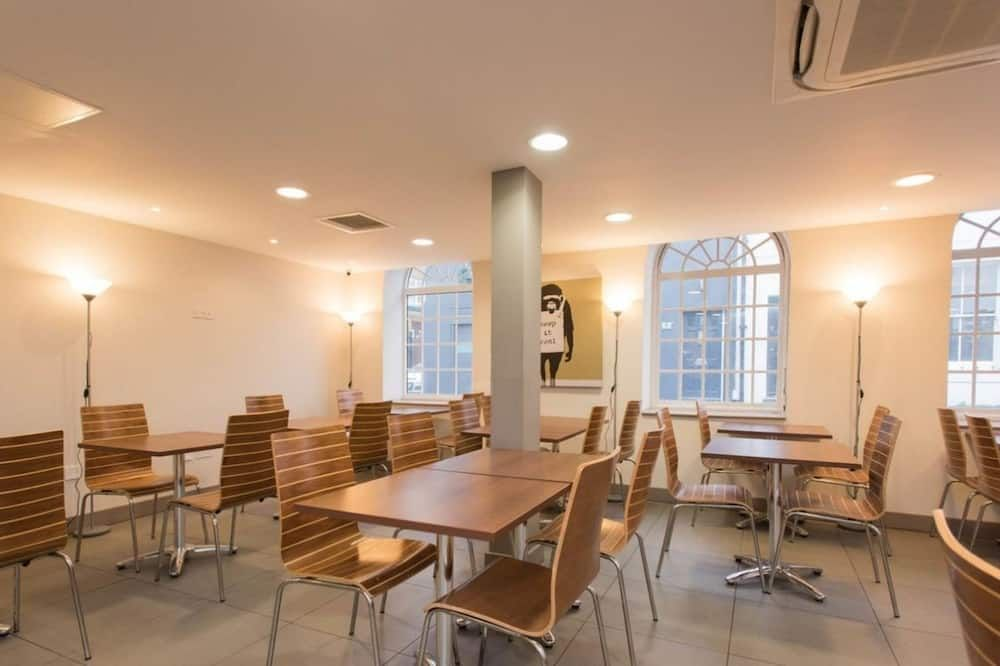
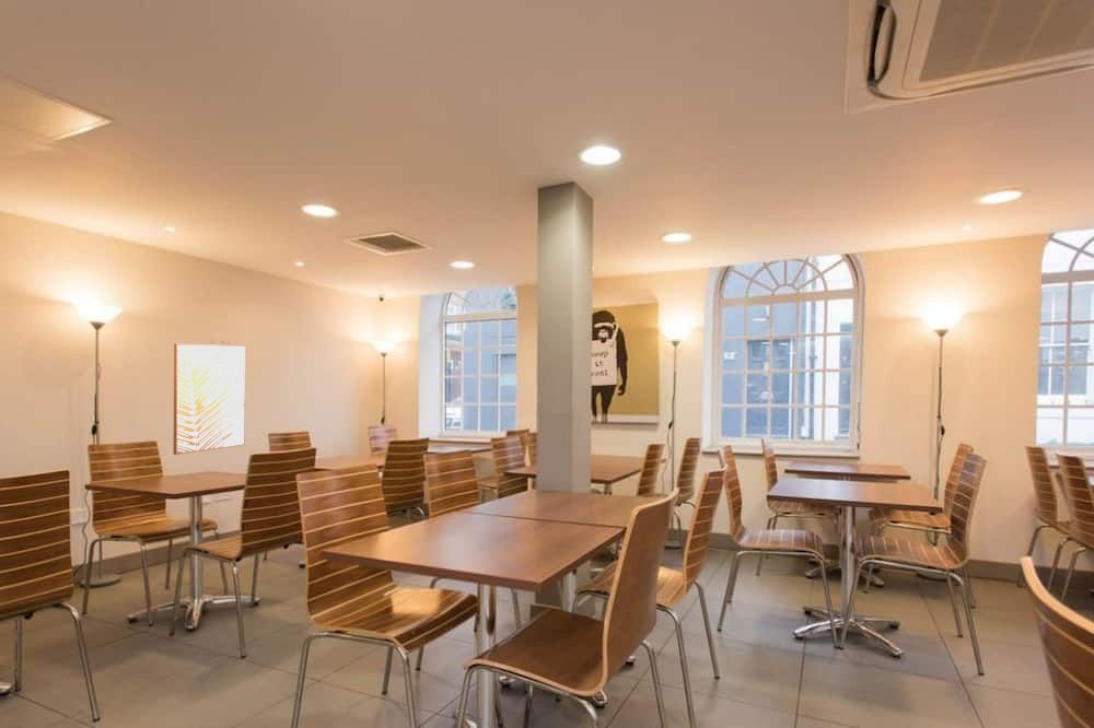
+ wall art [173,343,247,456]
